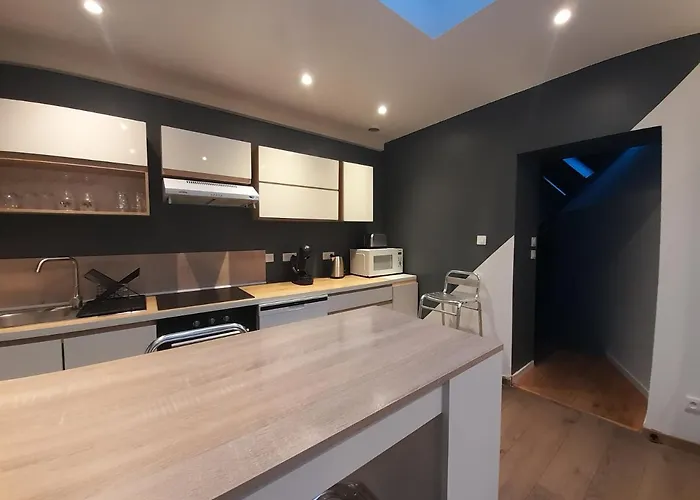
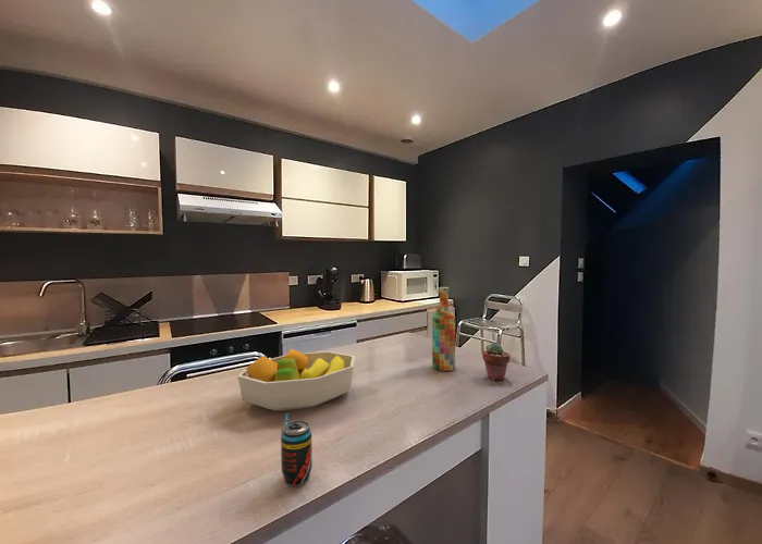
+ wine bottle [431,286,456,372]
+ fruit bowl [236,348,356,412]
+ potted succulent [481,342,512,381]
+ beverage can [280,411,314,487]
